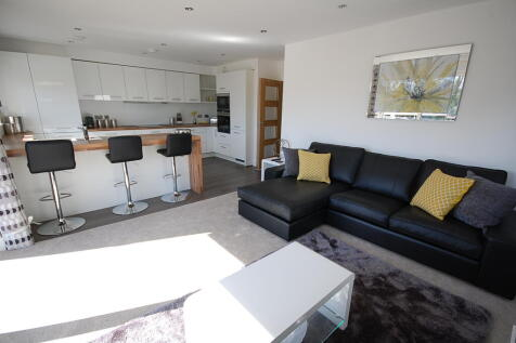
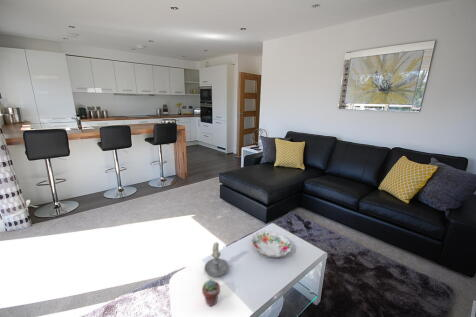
+ potted succulent [201,279,221,308]
+ candle [204,241,229,278]
+ decorative bowl [250,230,293,259]
